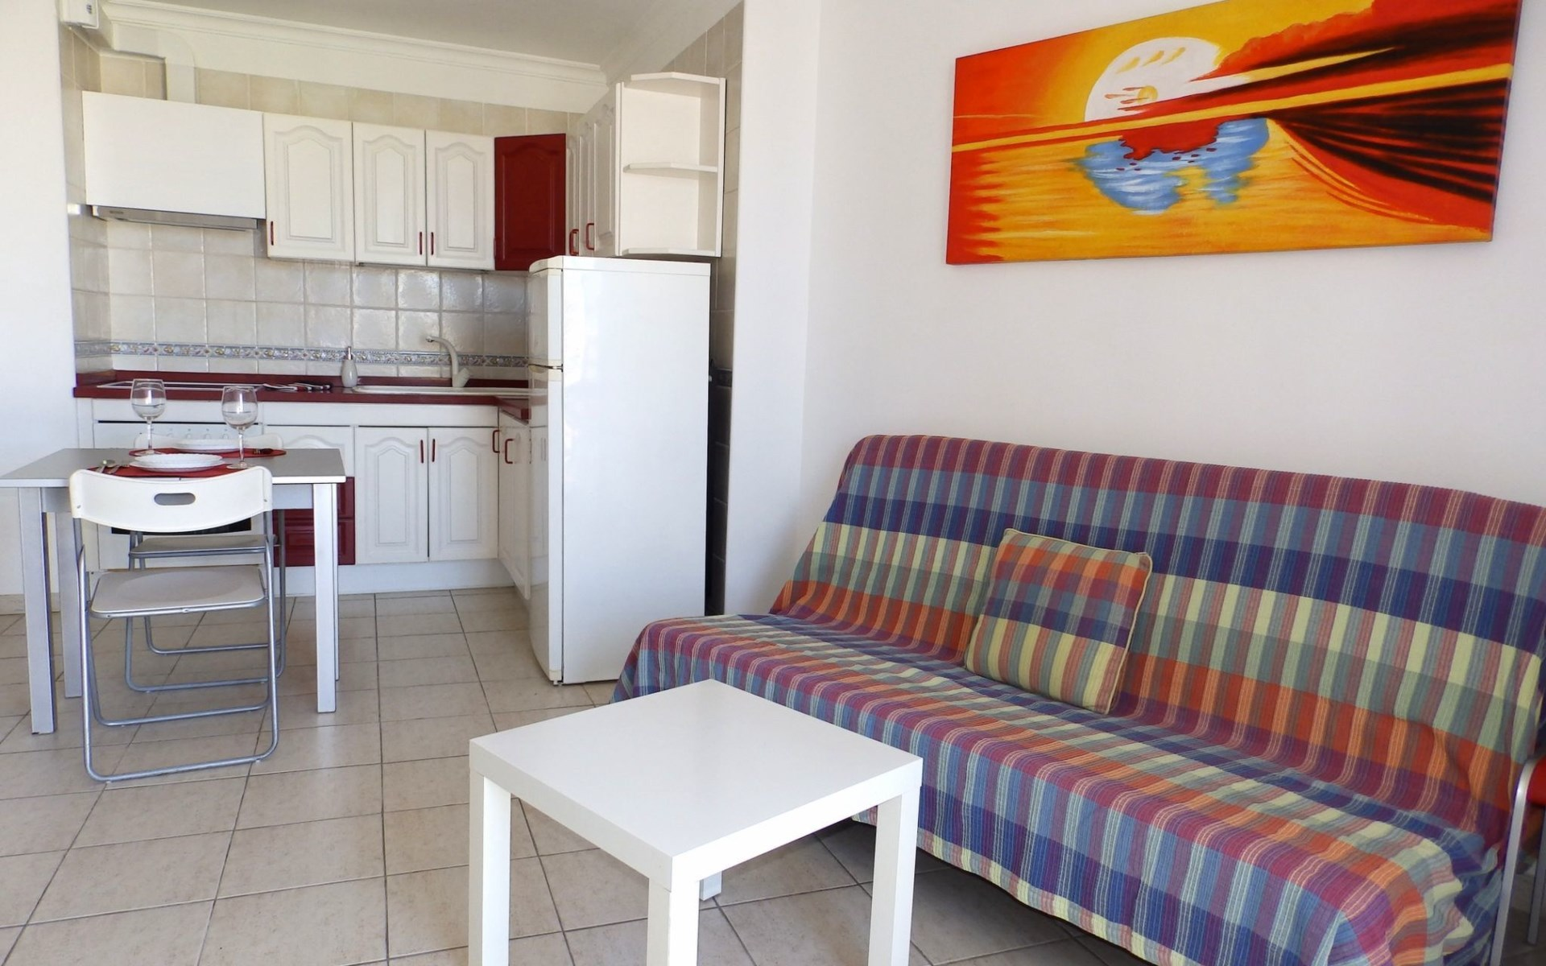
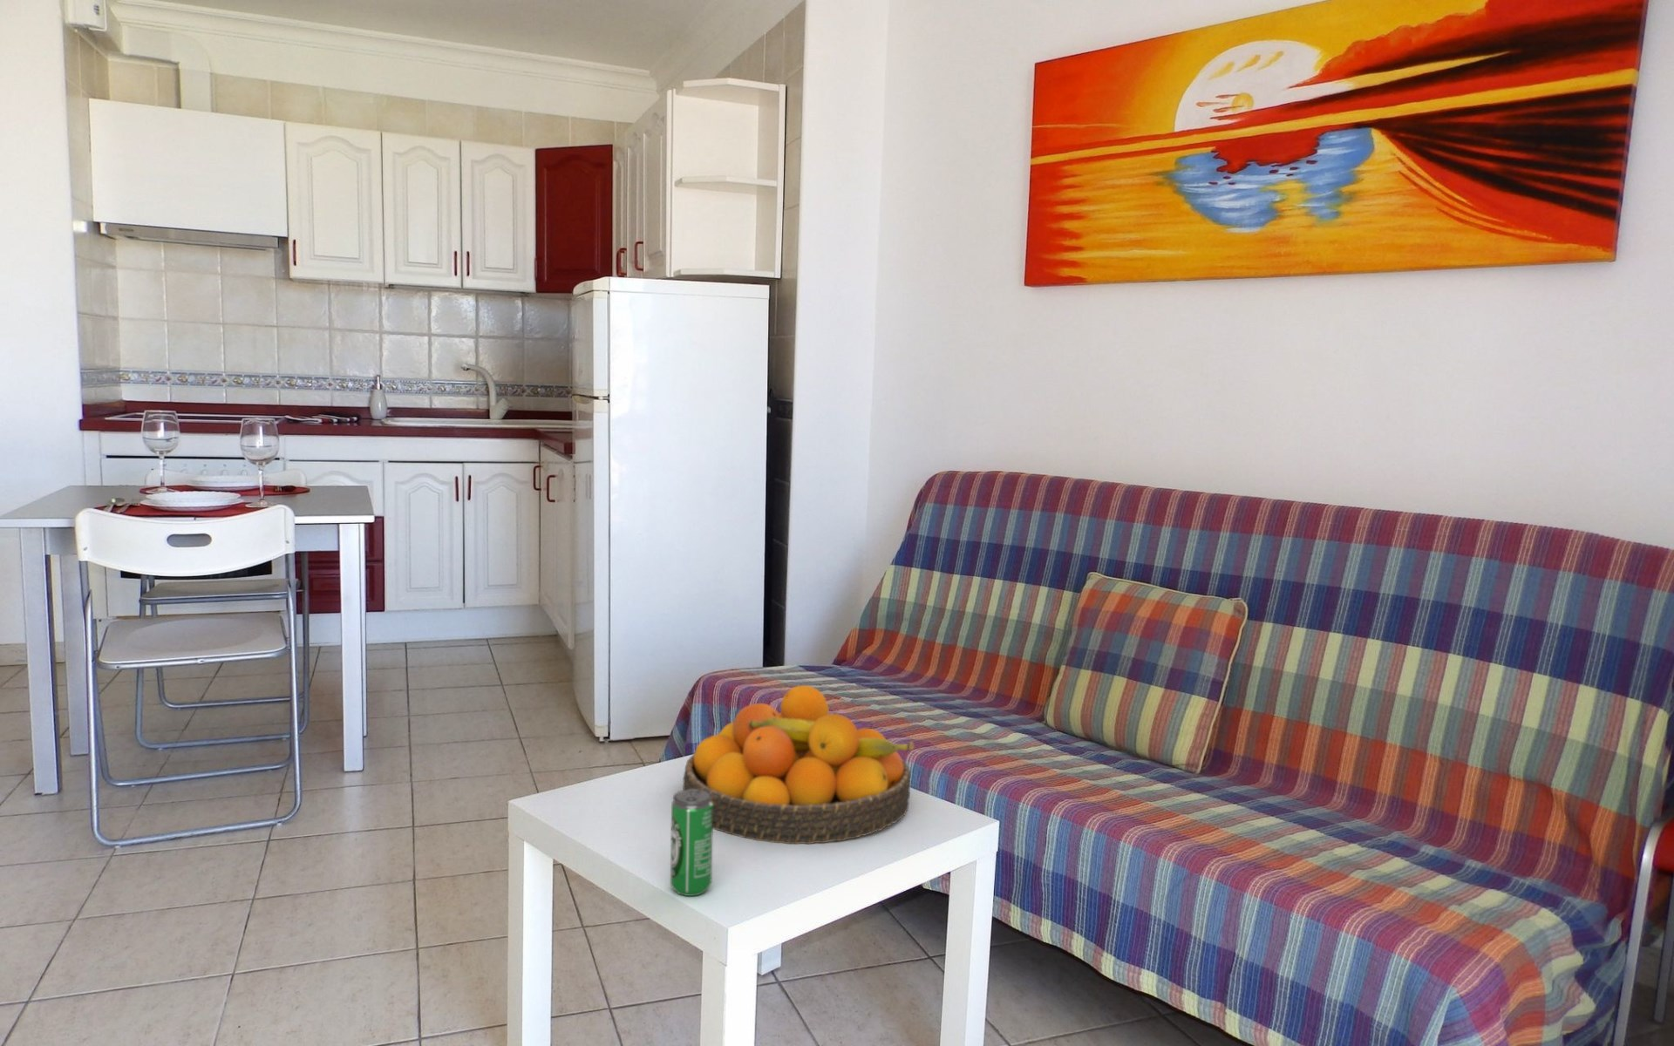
+ fruit bowl [682,684,916,845]
+ beverage can [670,789,713,897]
